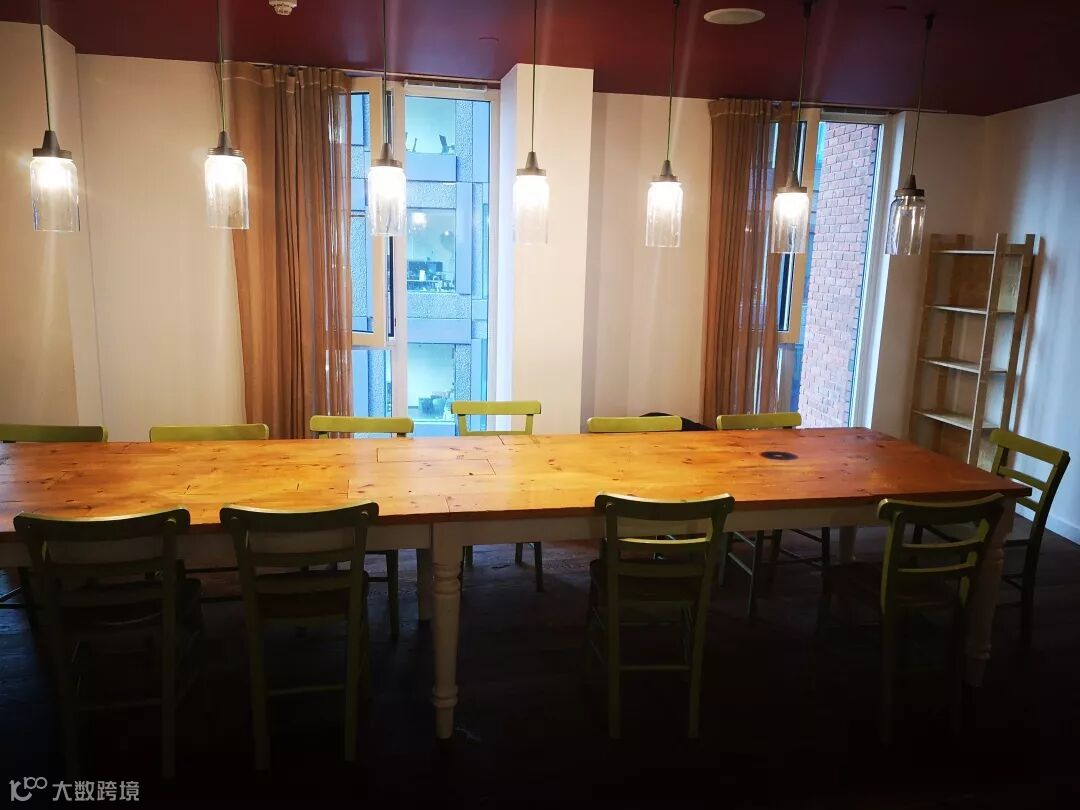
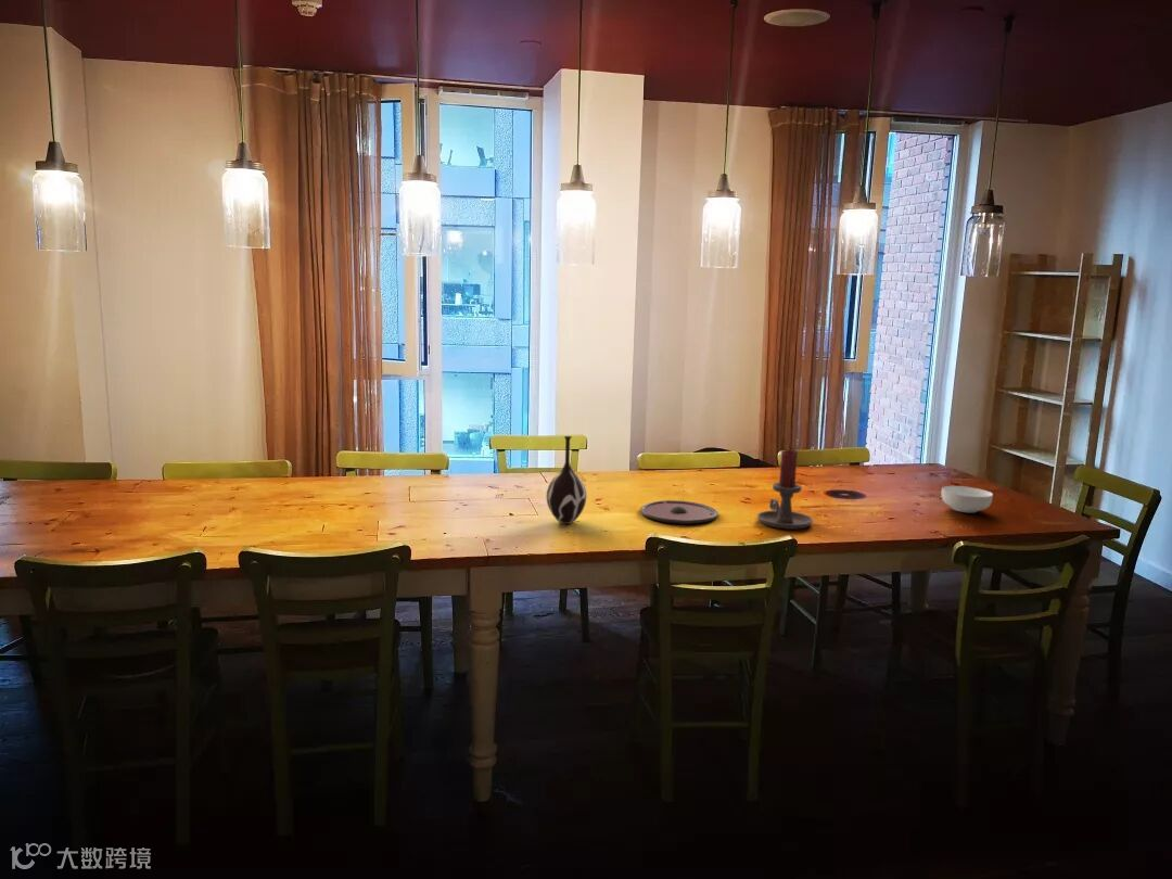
+ plate [639,499,719,525]
+ cereal bowl [941,485,994,513]
+ vase [545,435,588,525]
+ candle holder [756,448,814,531]
